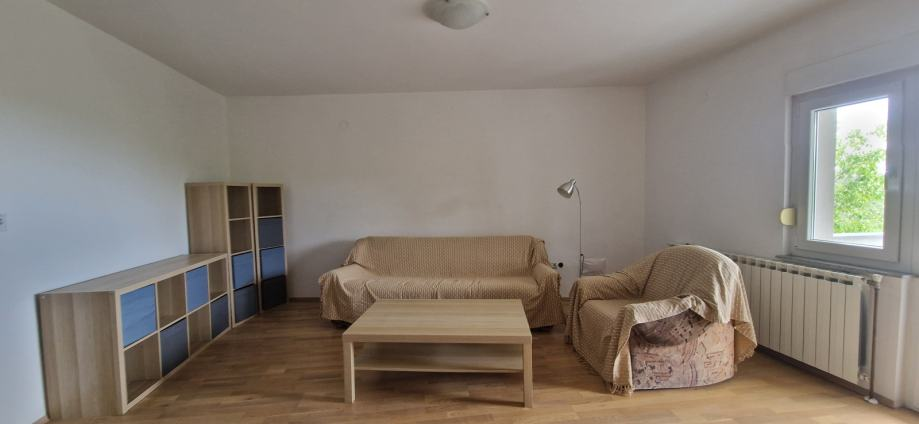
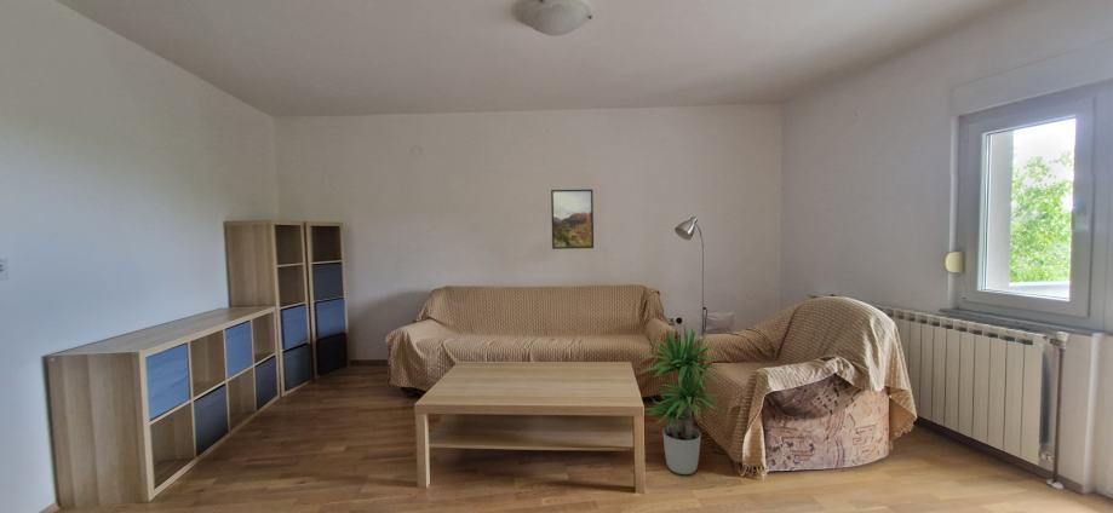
+ potted plant [641,323,727,475]
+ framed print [550,189,595,250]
